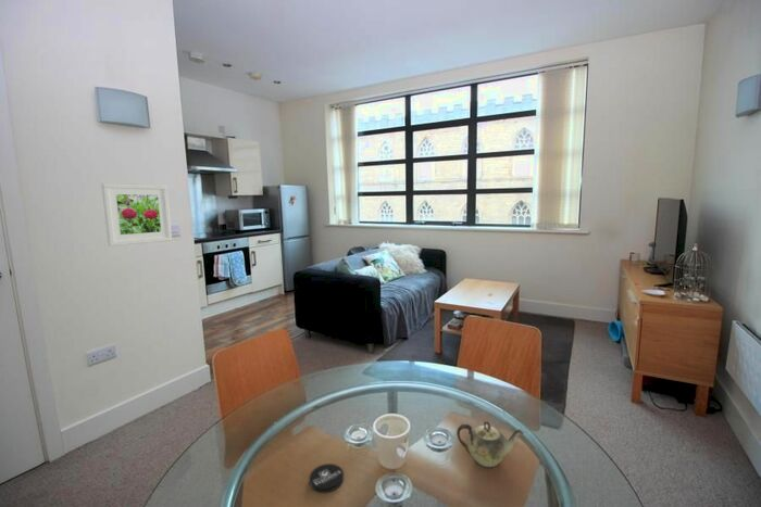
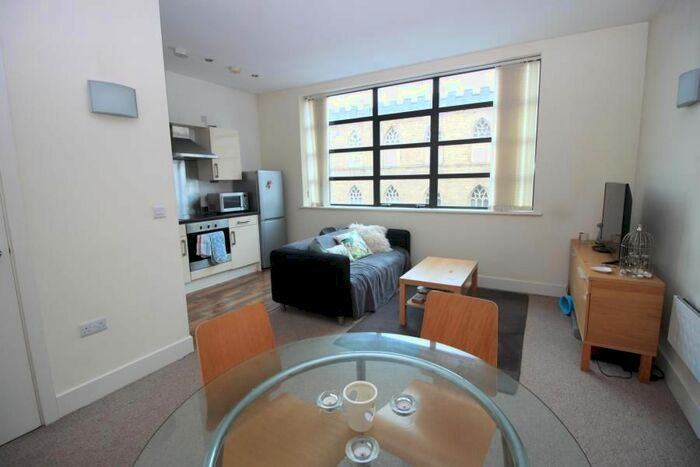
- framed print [100,182,173,248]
- teapot [456,420,525,468]
- coaster [309,462,345,493]
